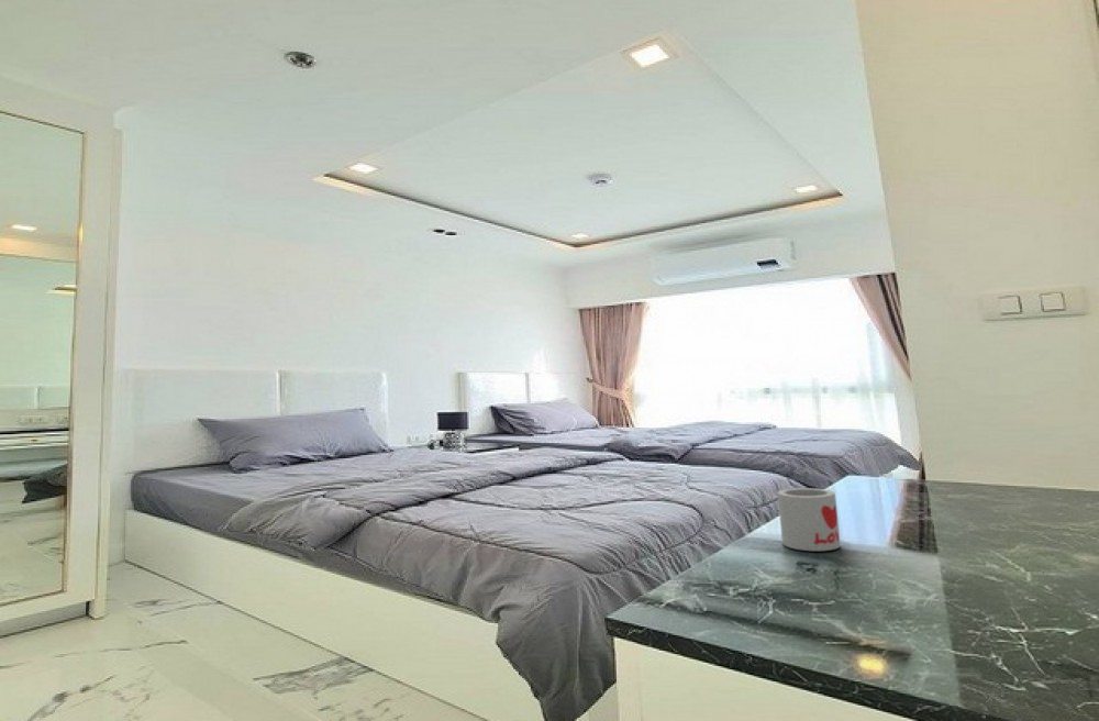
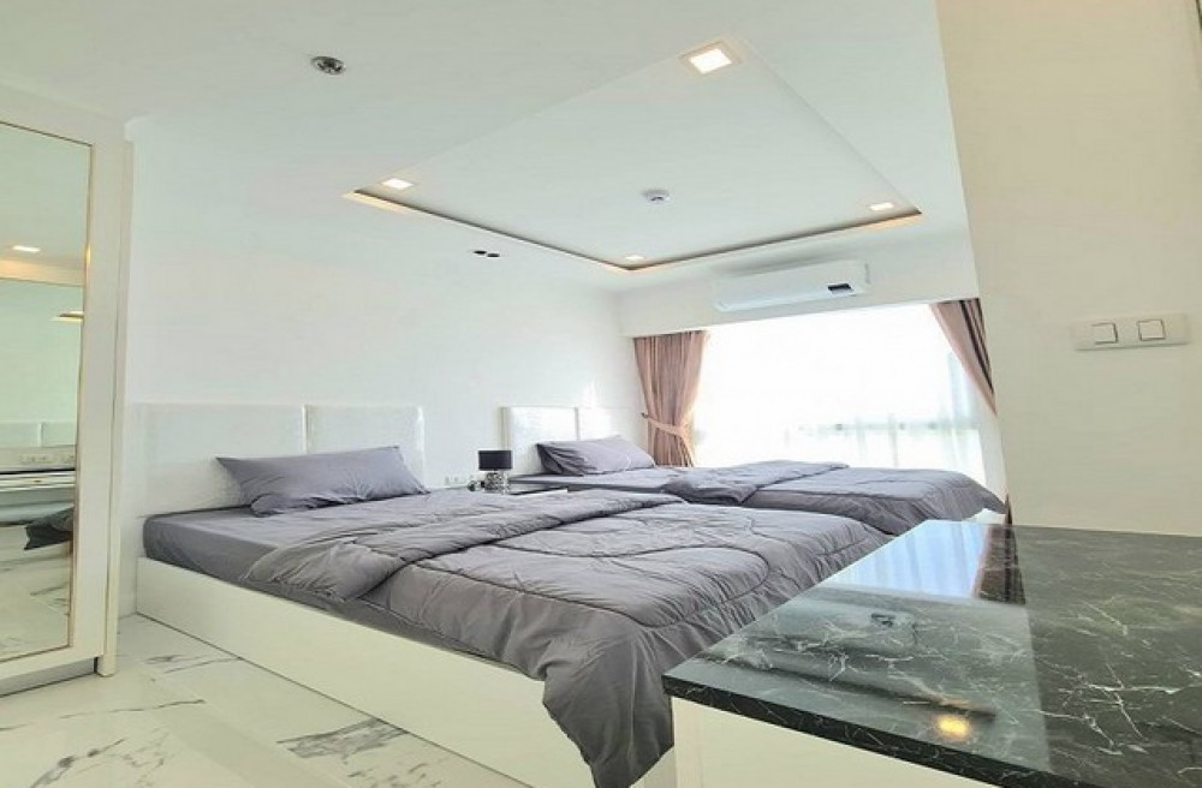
- mug [777,487,842,552]
